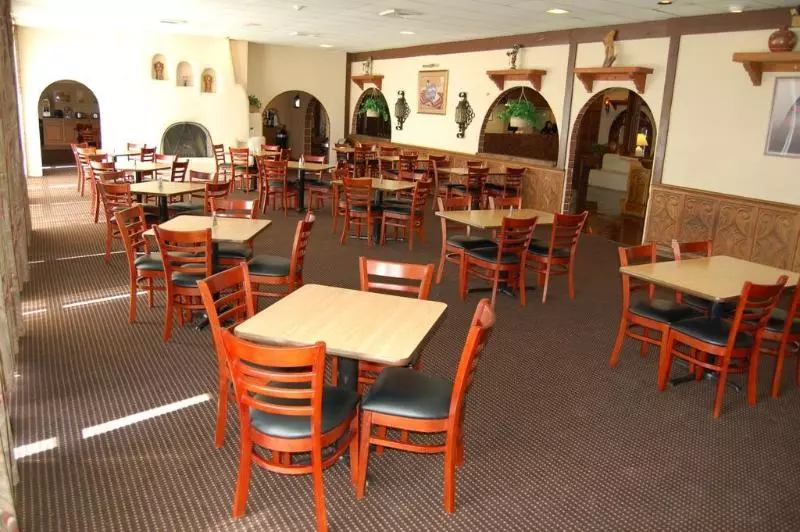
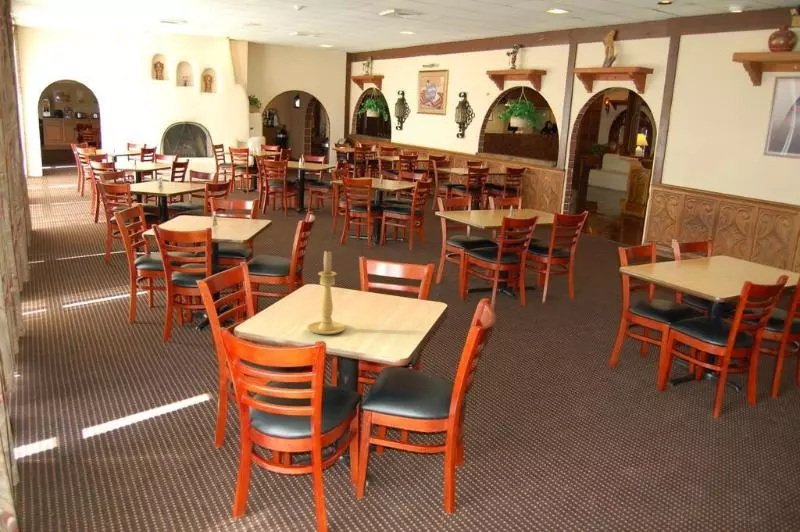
+ candle holder [306,249,347,335]
